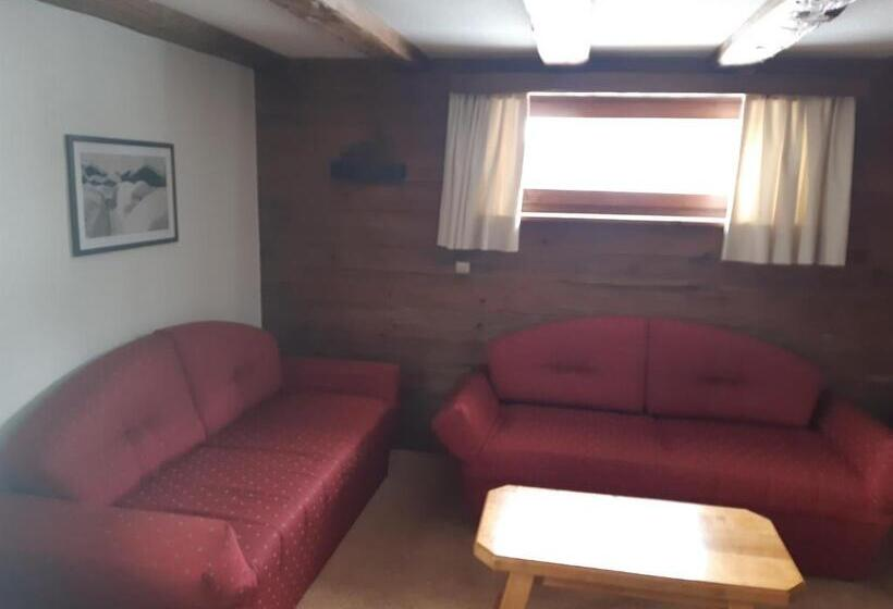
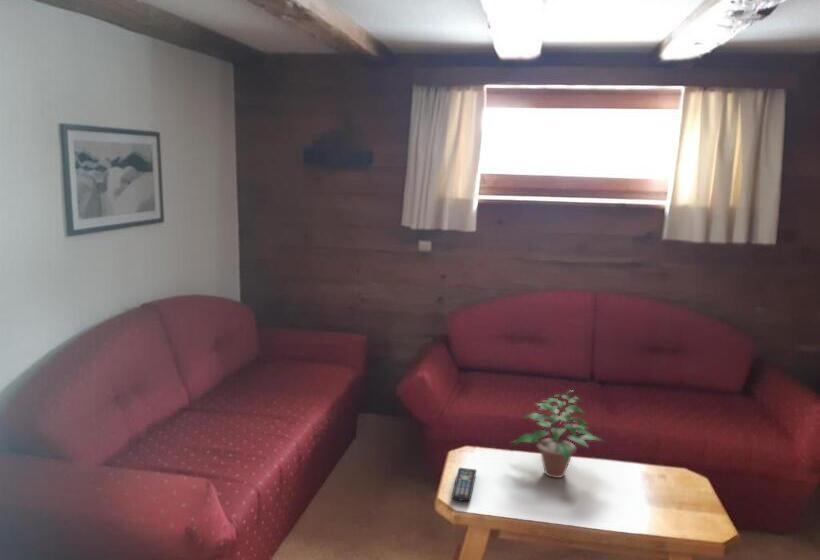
+ potted plant [508,389,607,479]
+ remote control [451,467,478,502]
